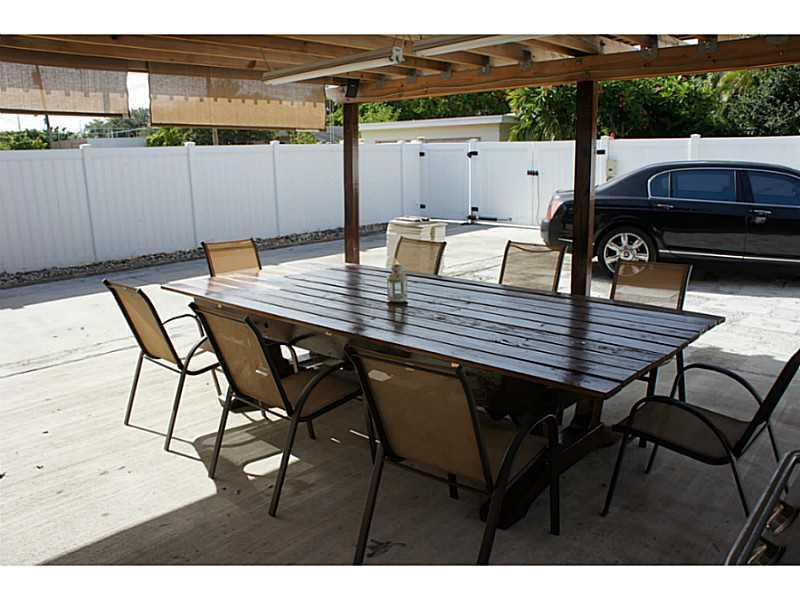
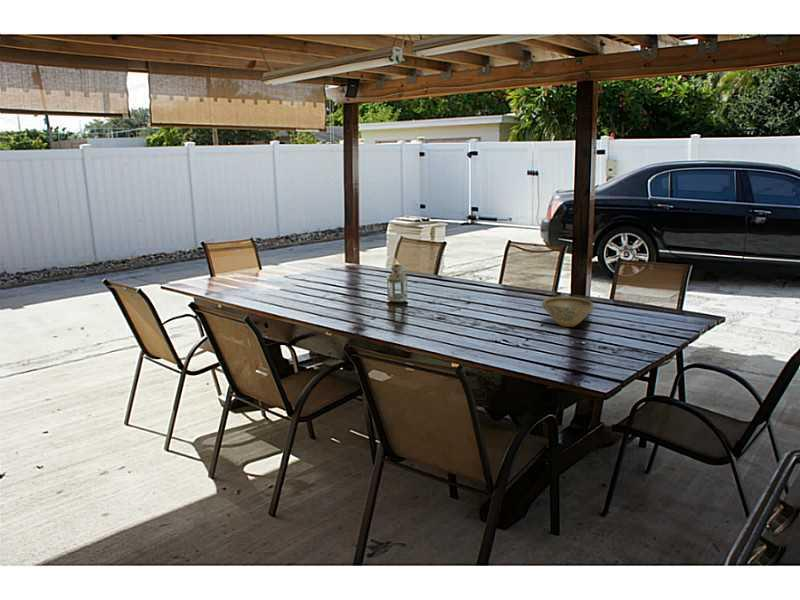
+ bowl [541,295,595,328]
